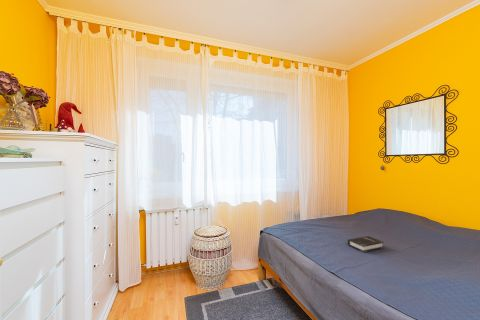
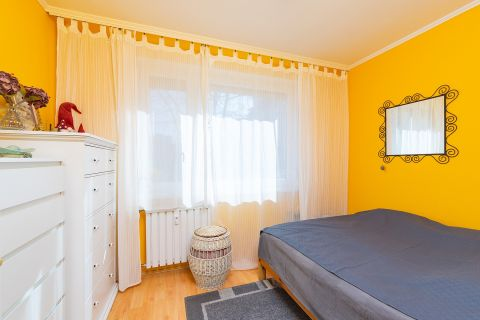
- hardback book [347,235,385,253]
